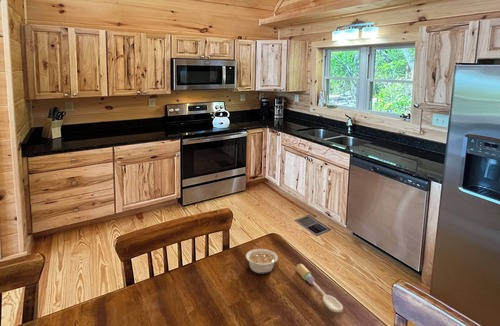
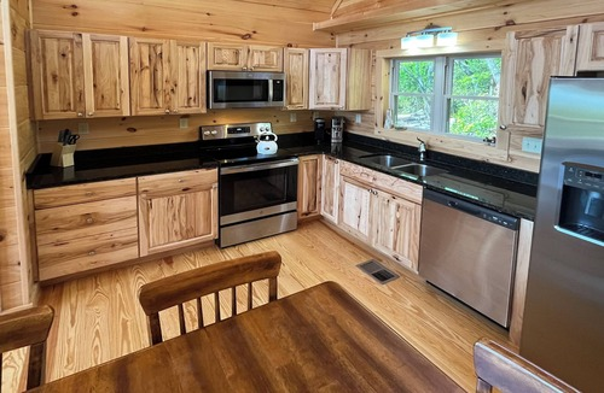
- spoon [295,263,344,313]
- legume [245,248,279,275]
